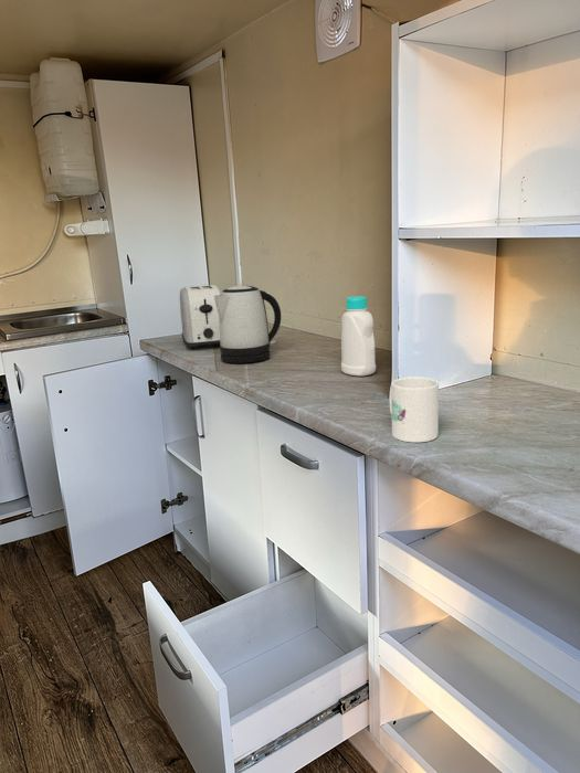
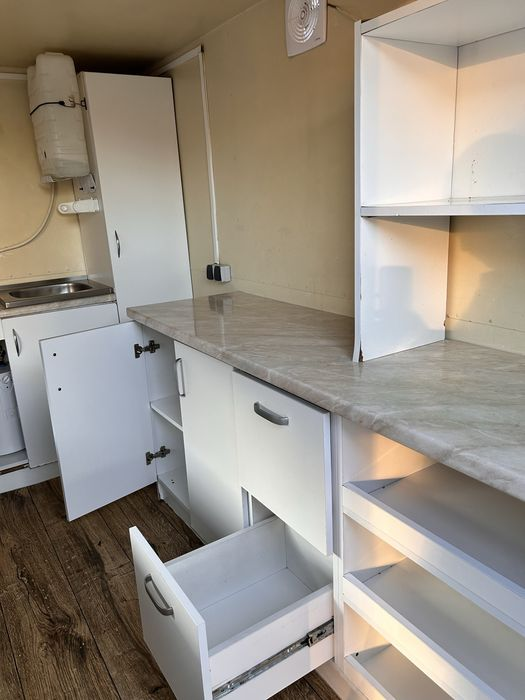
- toaster [179,284,223,350]
- mug [389,377,440,444]
- bottle [340,295,377,378]
- kettle [214,284,282,364]
